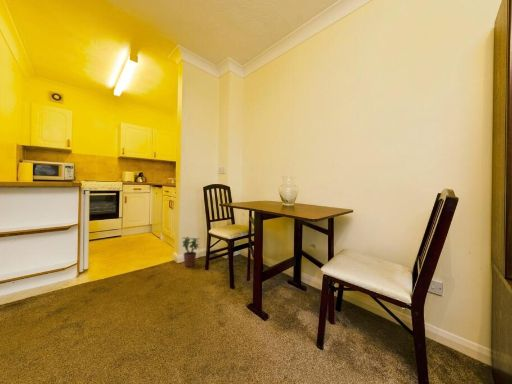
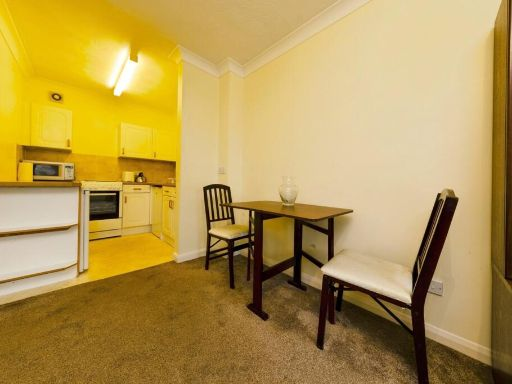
- potted plant [181,236,201,268]
